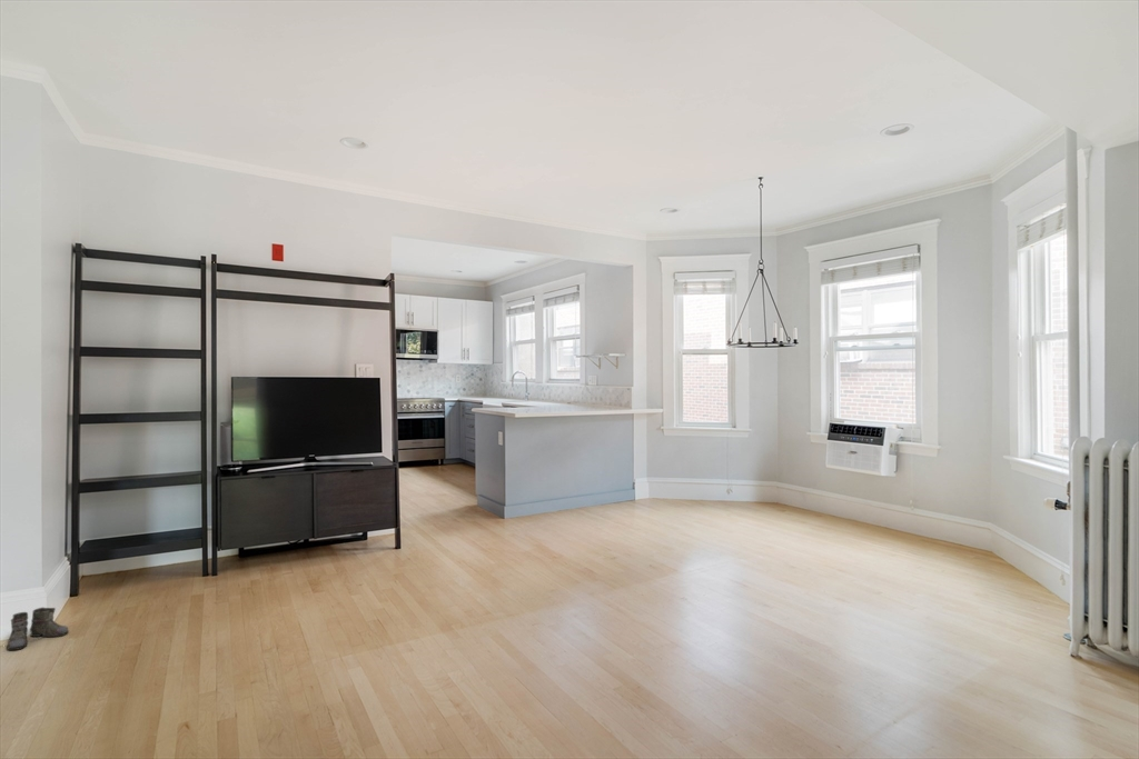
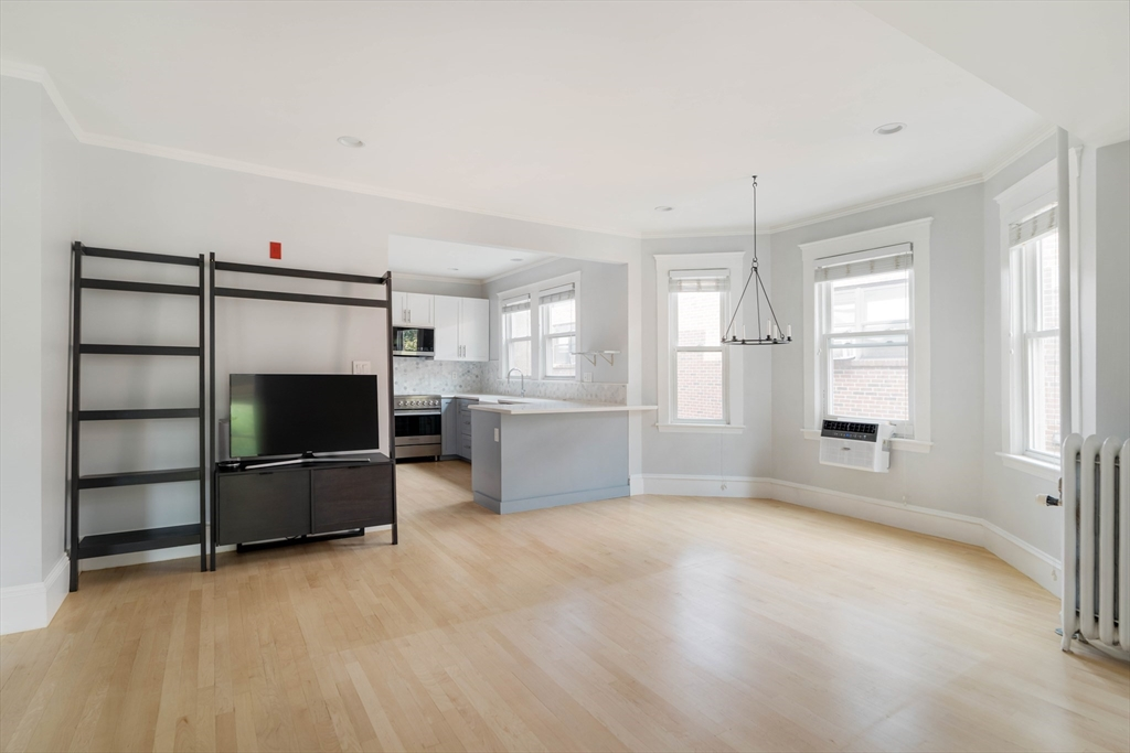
- boots [0,607,70,651]
